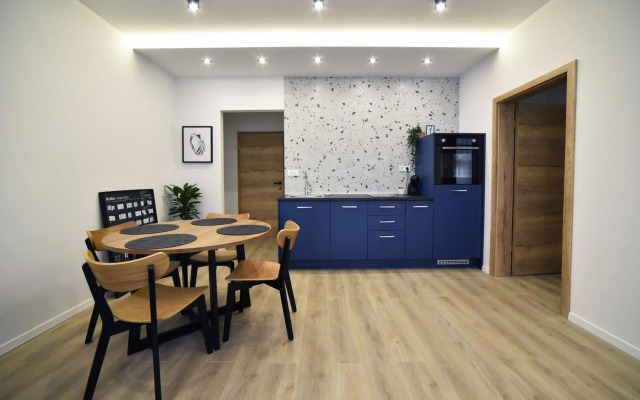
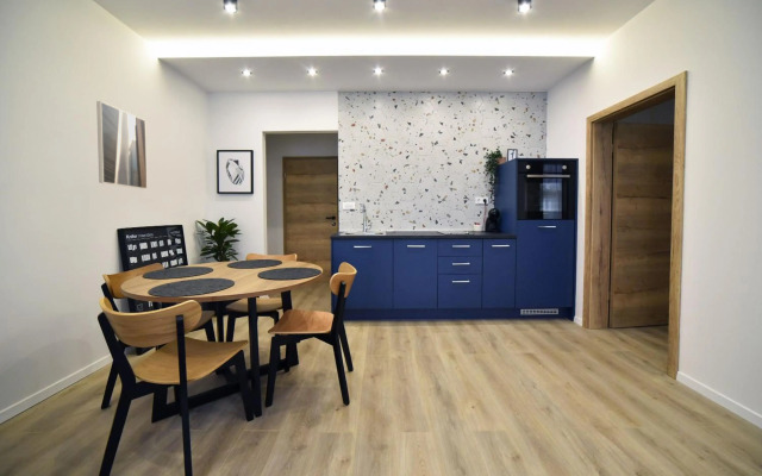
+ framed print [95,100,149,190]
